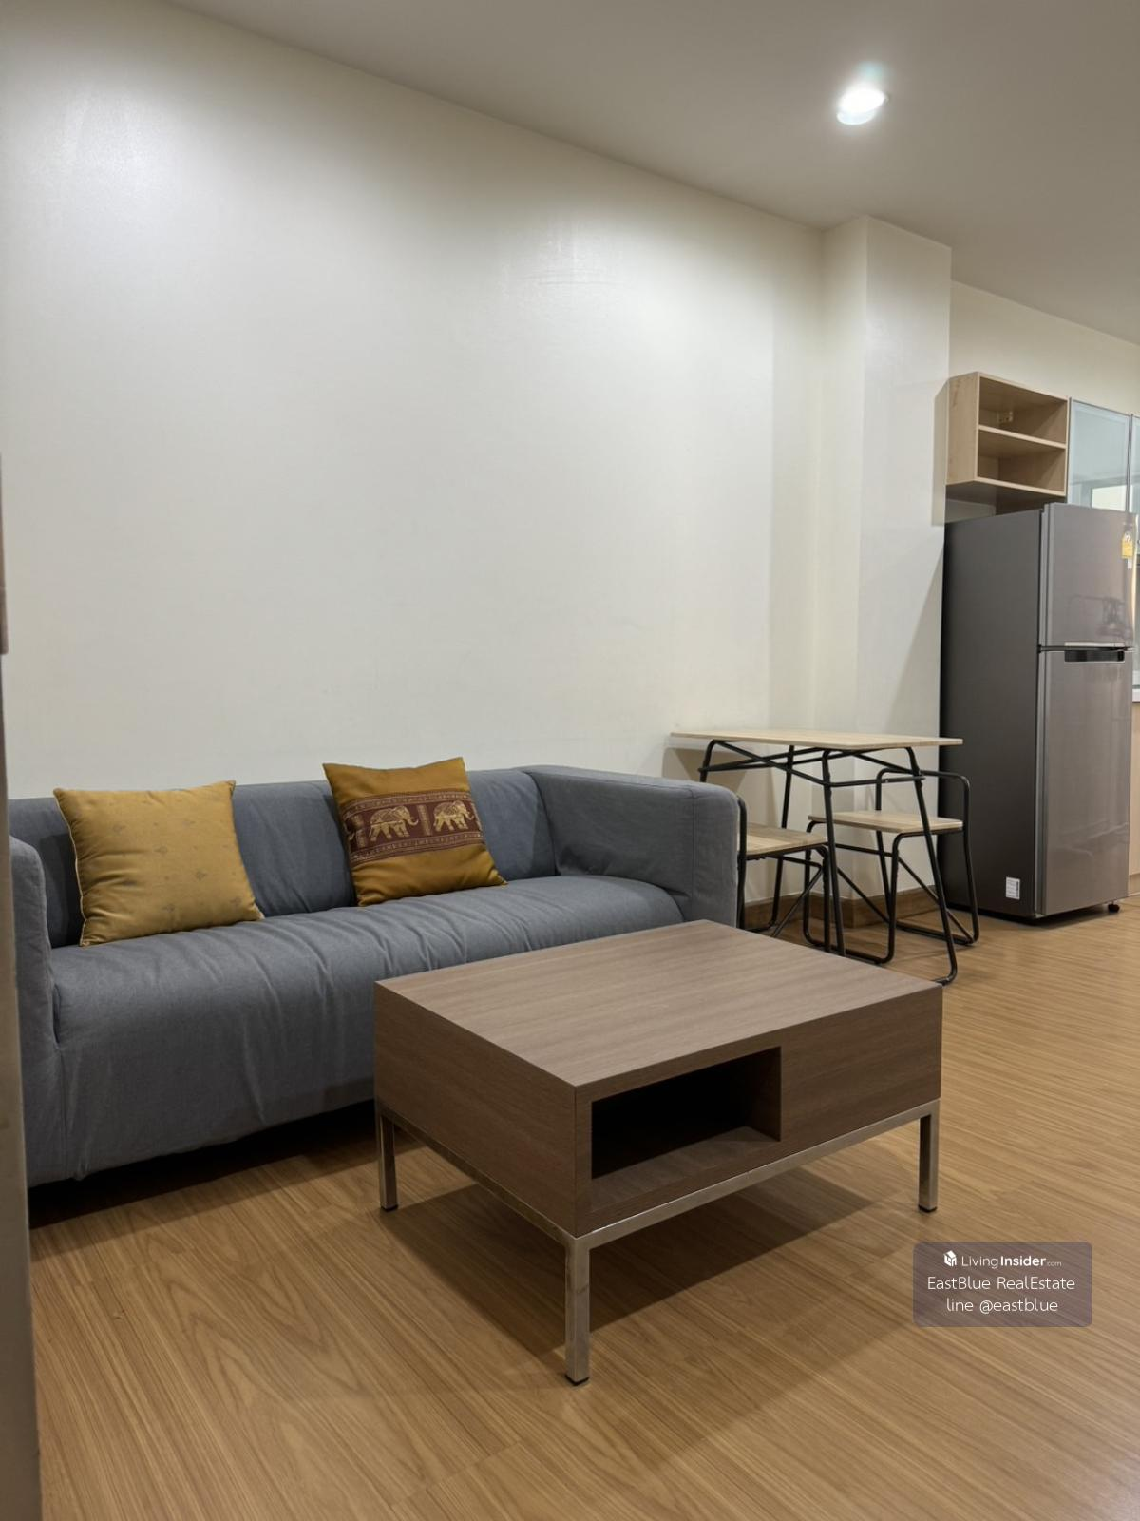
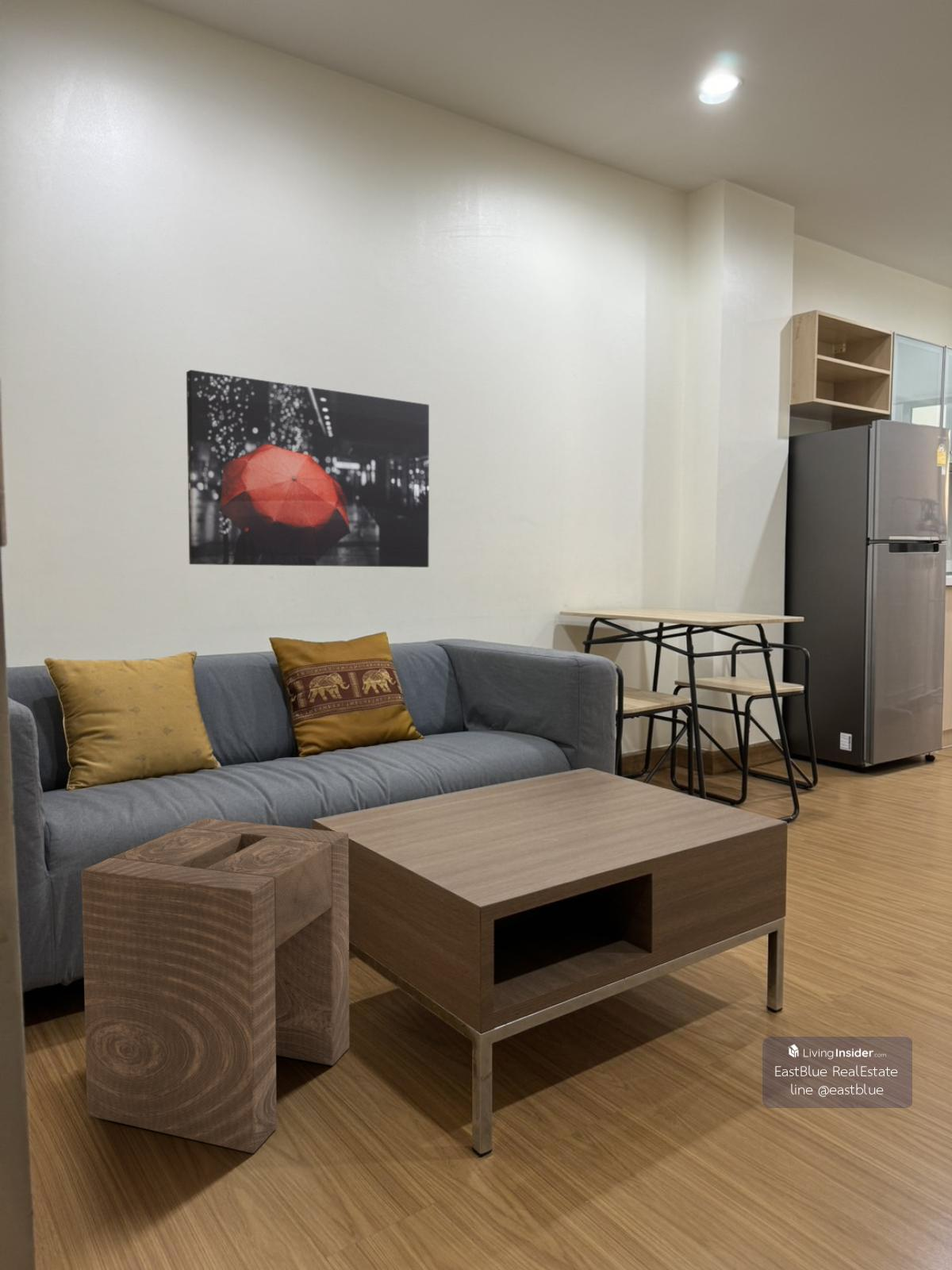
+ wall art [186,369,430,568]
+ stool [81,818,350,1154]
